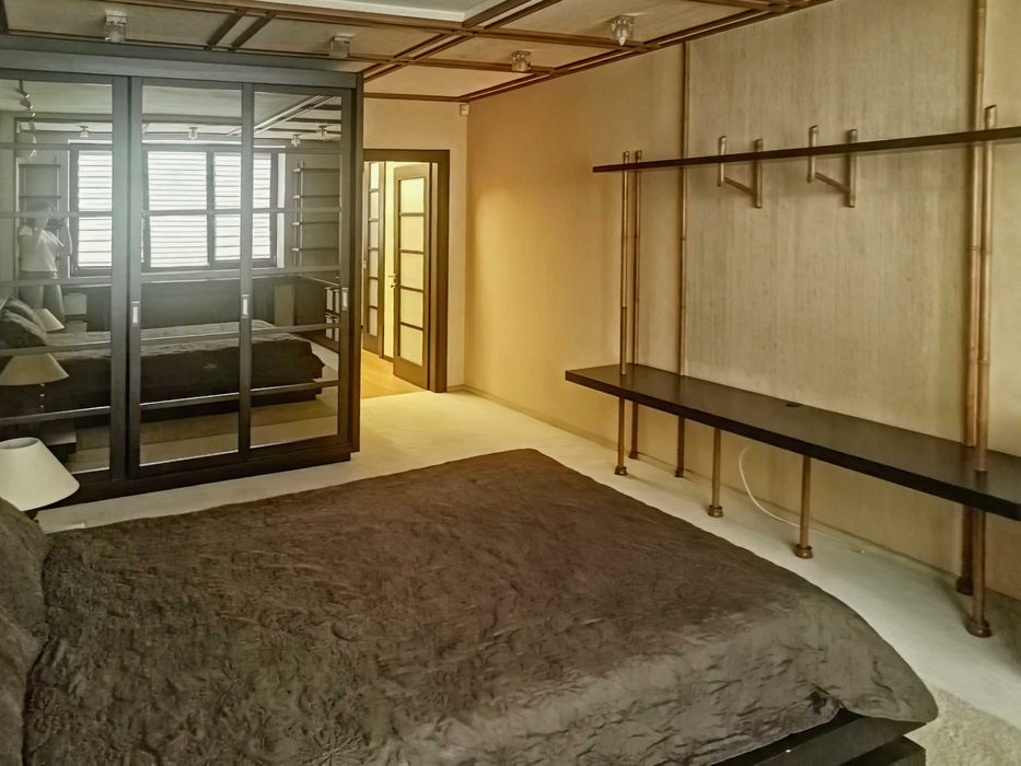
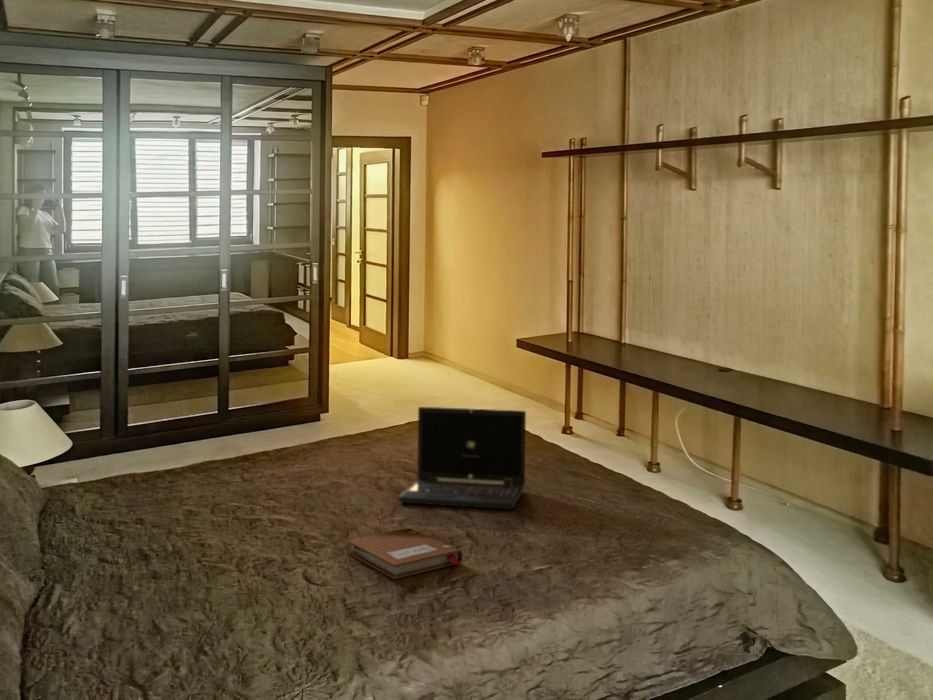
+ notebook [346,527,463,580]
+ laptop [397,406,527,511]
